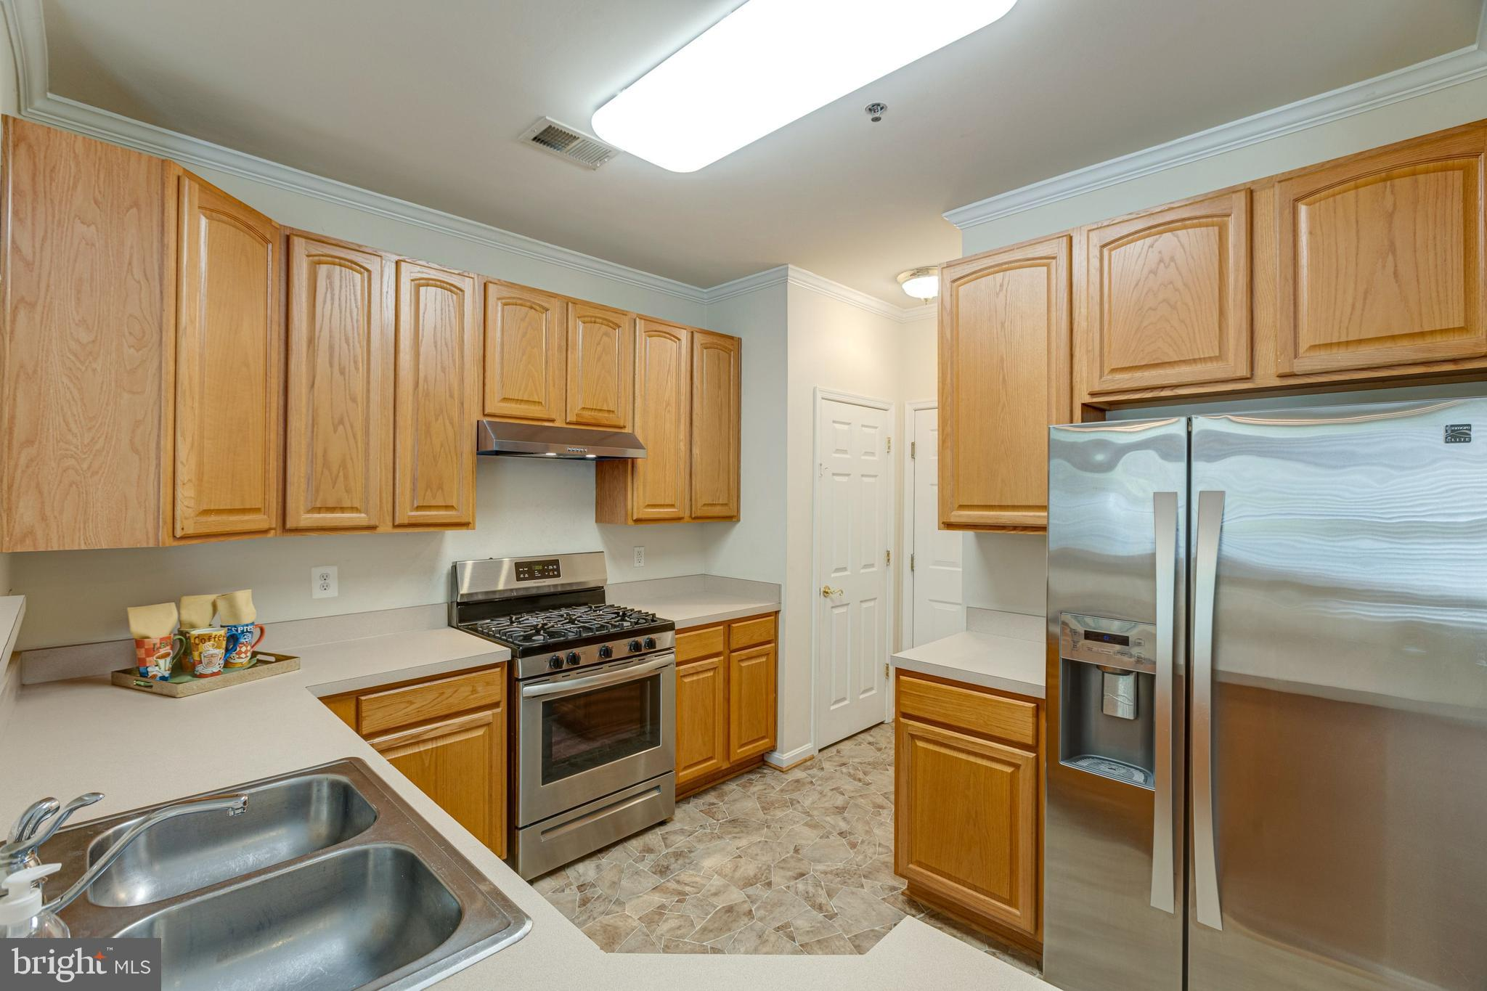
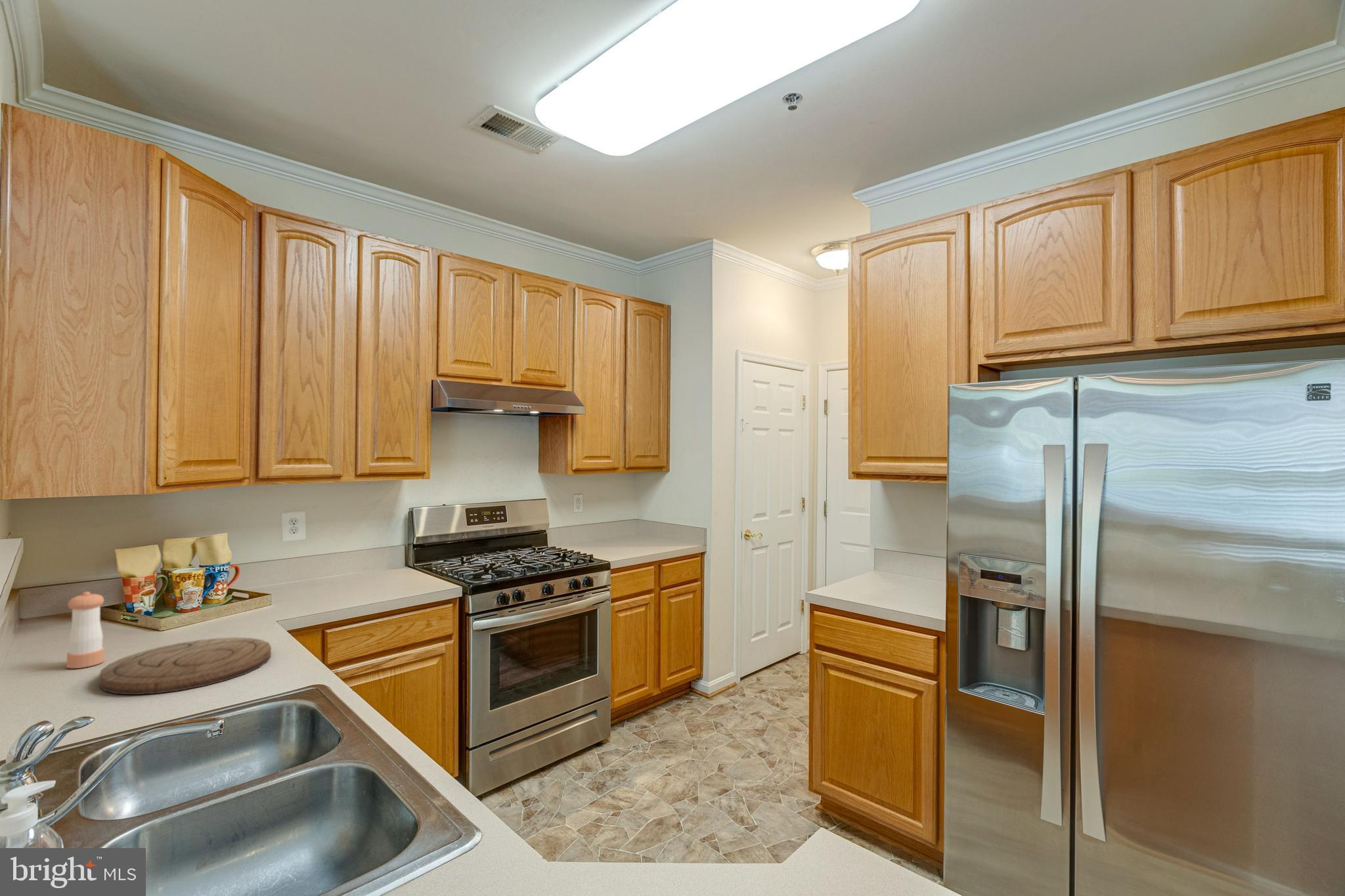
+ pepper shaker [66,591,105,669]
+ cutting board [99,637,272,695]
